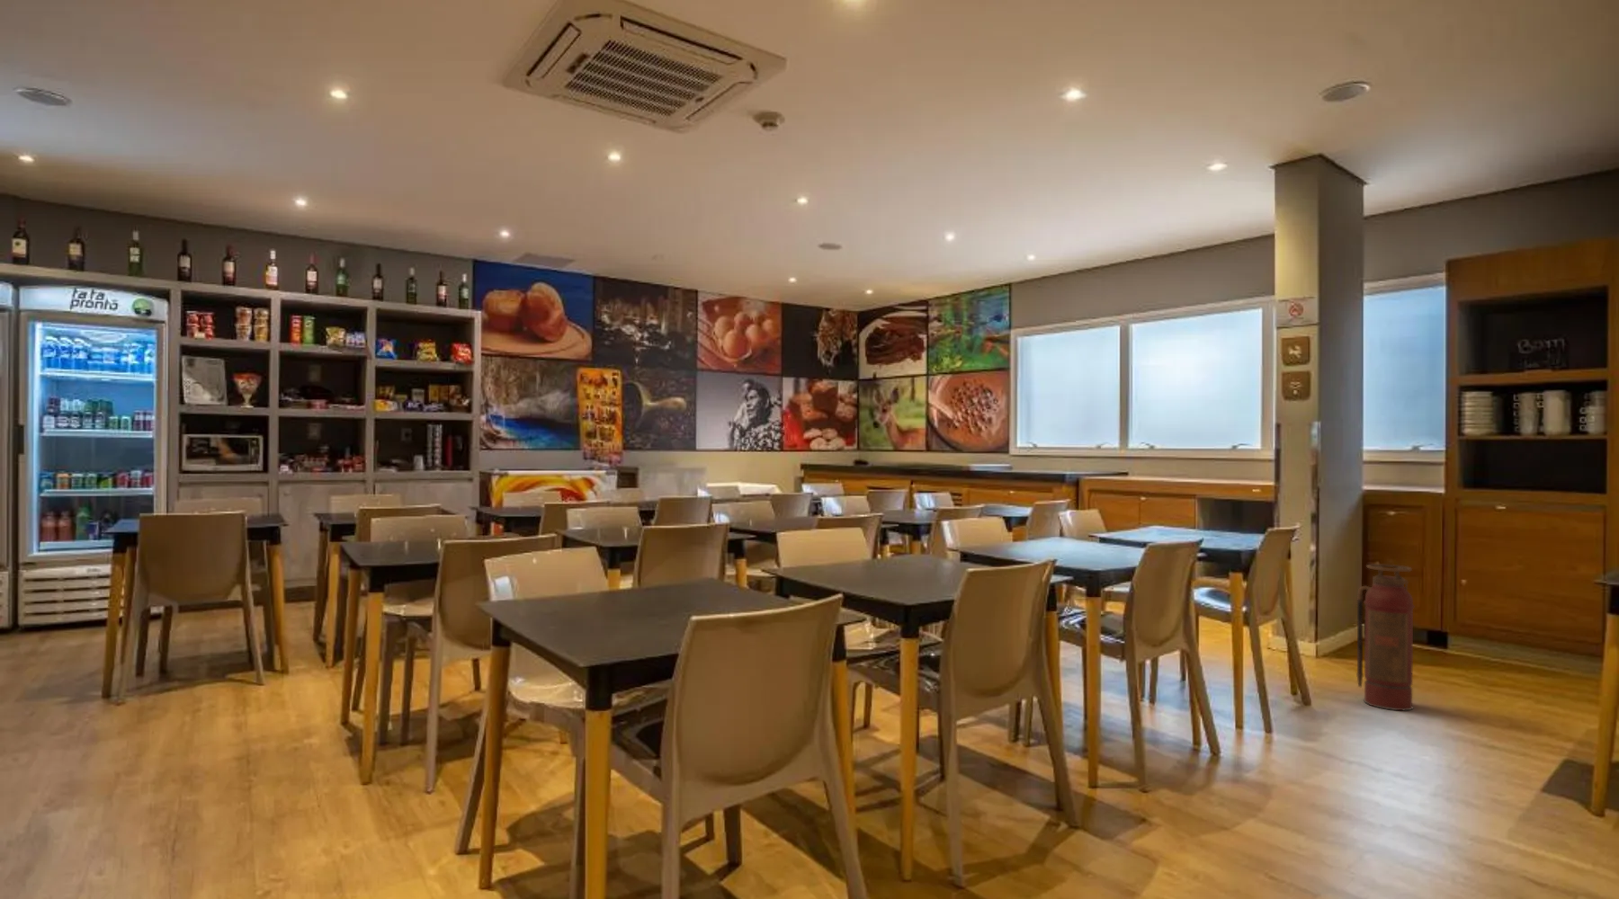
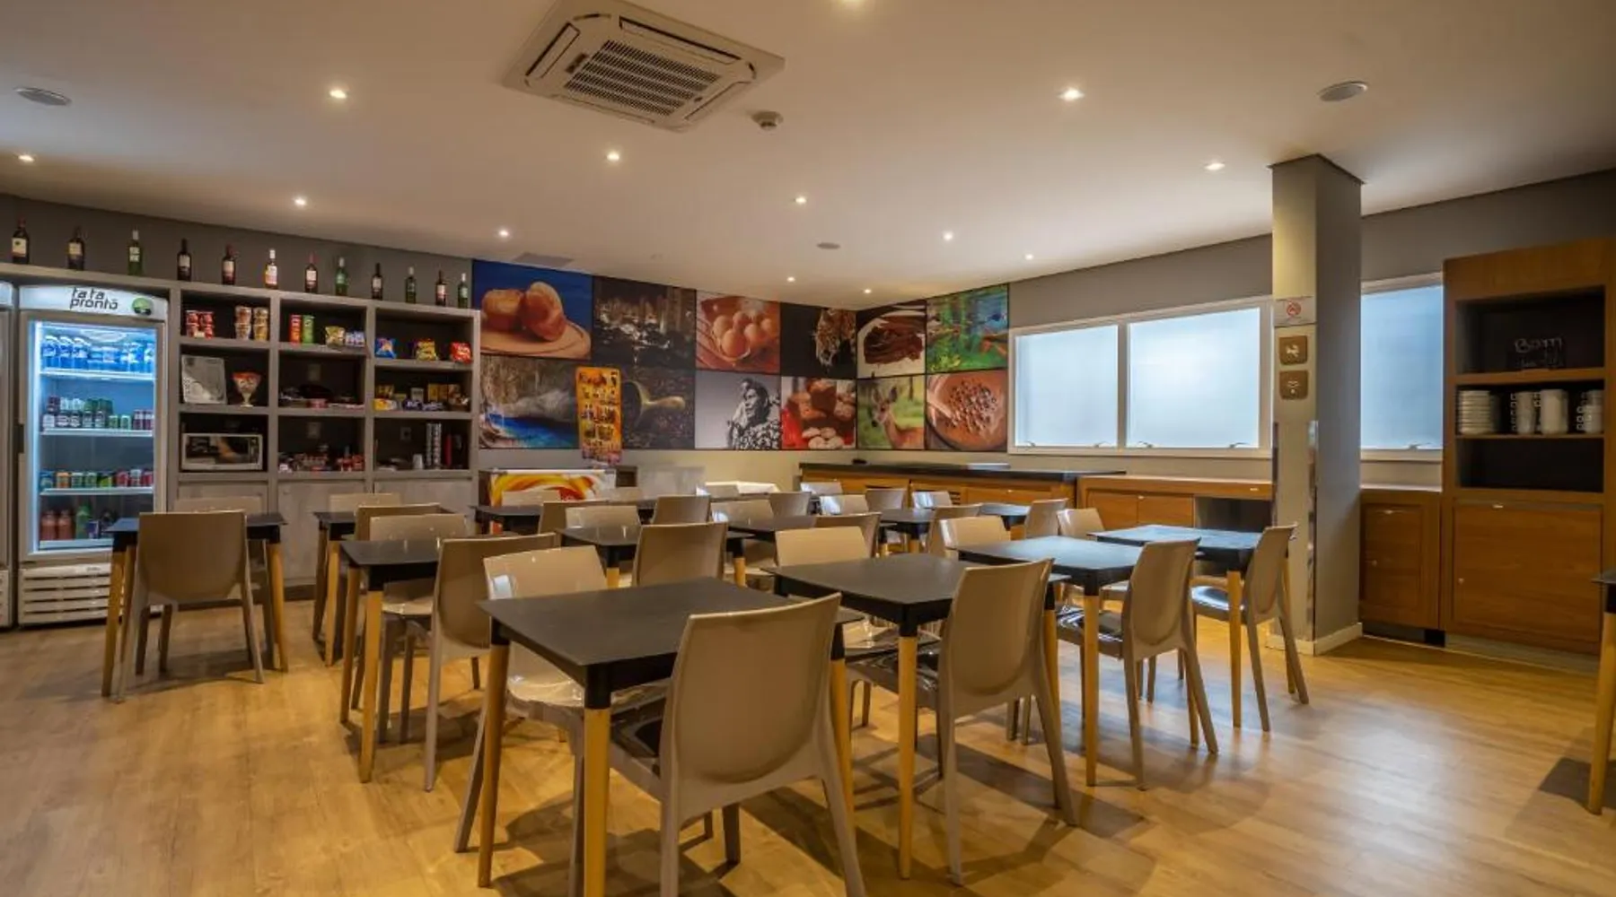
- fire extinguisher [1355,564,1415,712]
